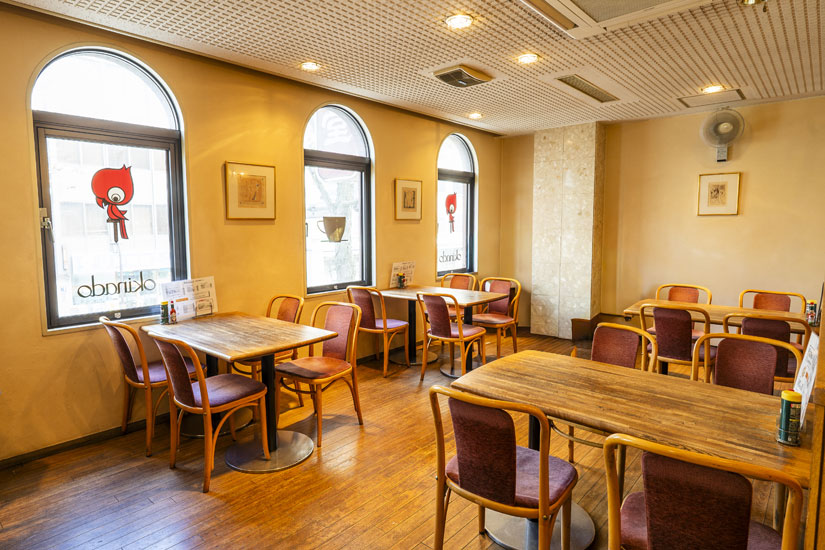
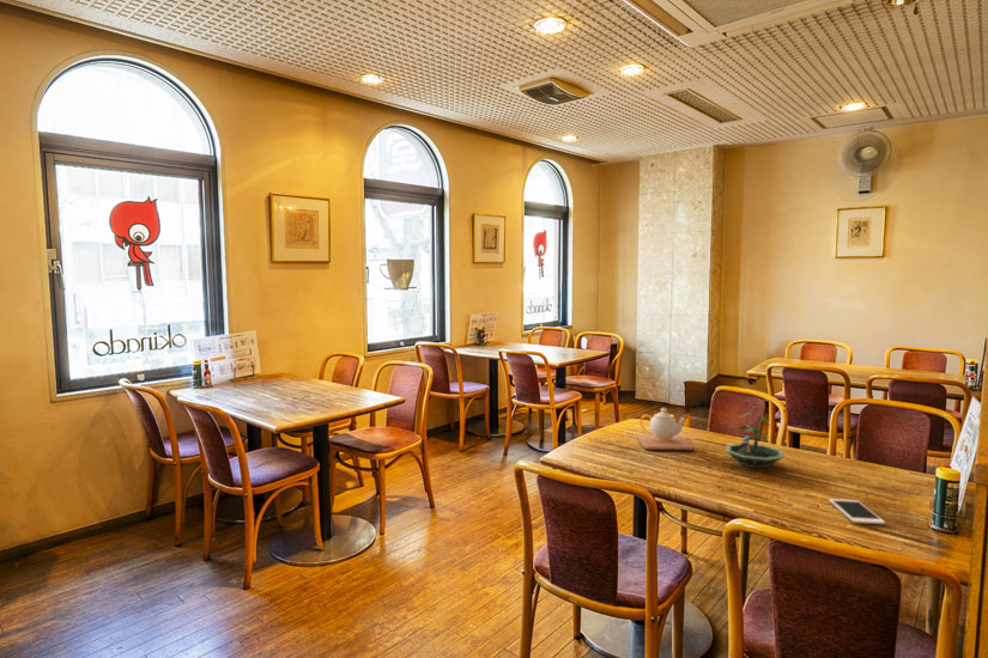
+ terrarium [725,409,786,469]
+ cell phone [828,498,886,525]
+ teapot [636,407,695,451]
